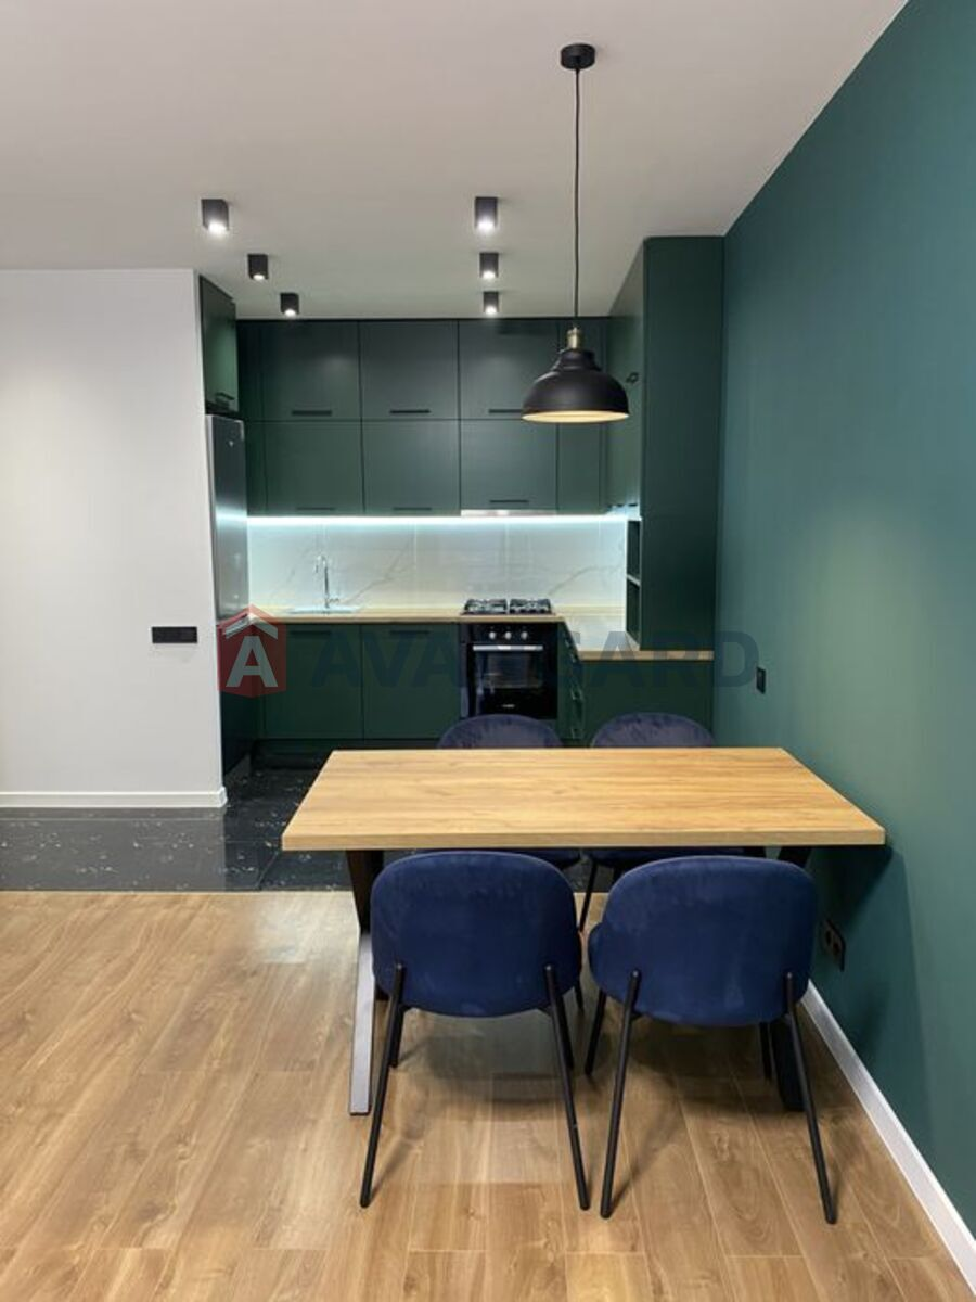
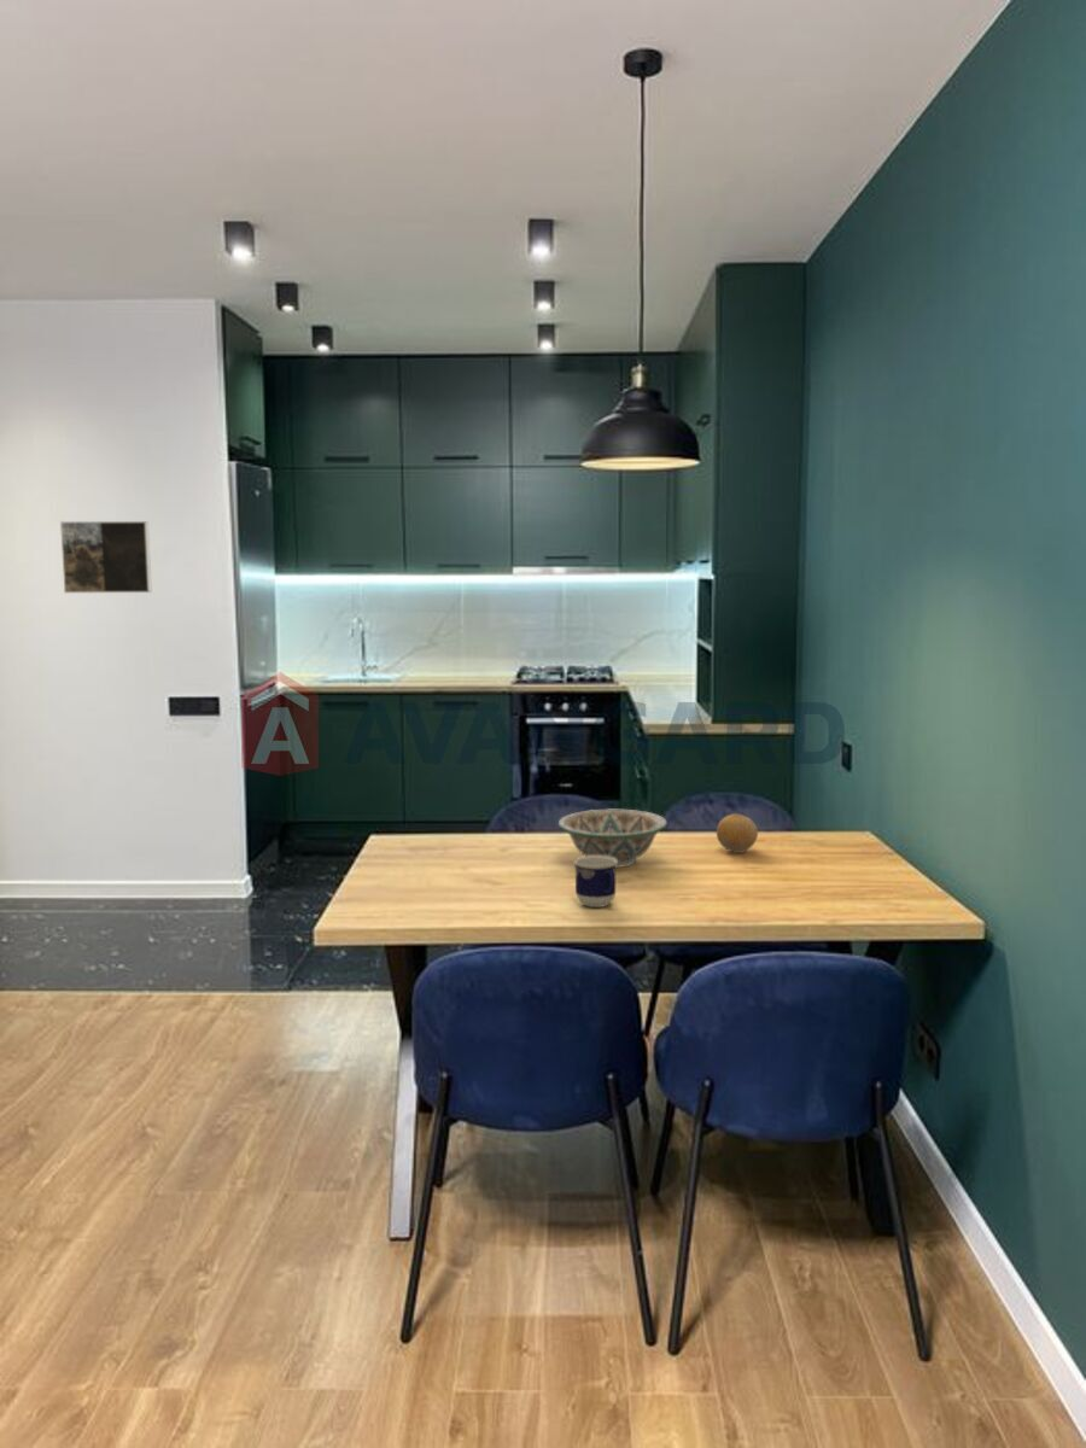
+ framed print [59,520,153,594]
+ decorative bowl [557,808,668,869]
+ cup [573,856,617,909]
+ fruit [716,812,759,854]
